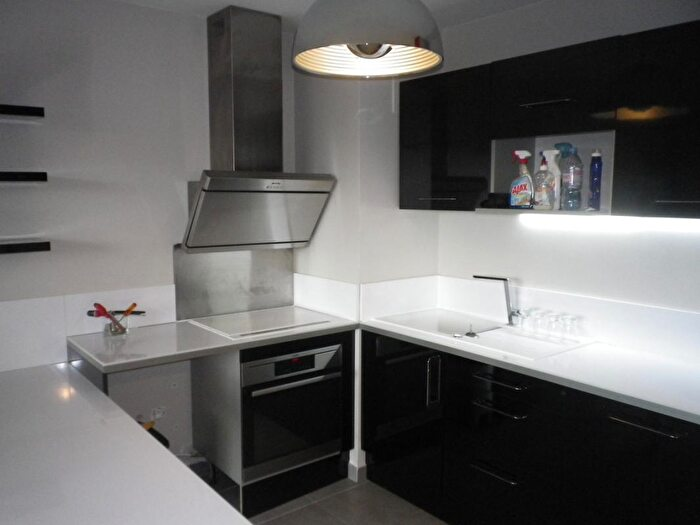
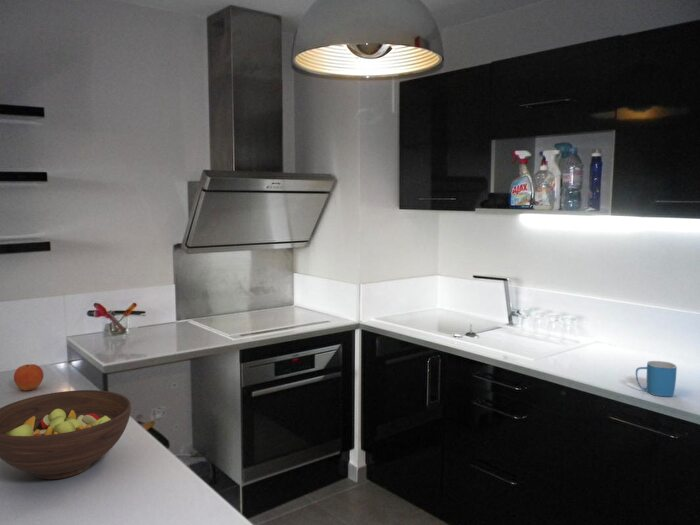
+ fruit [13,363,44,392]
+ mug [635,360,678,397]
+ fruit bowl [0,389,132,480]
